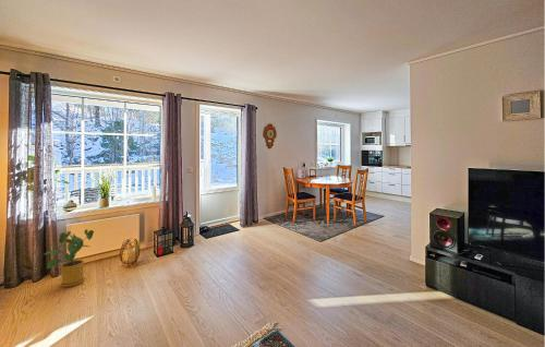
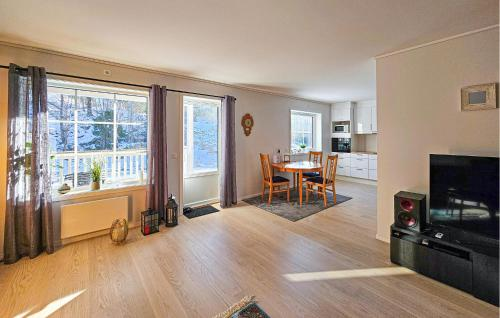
- house plant [44,228,95,288]
